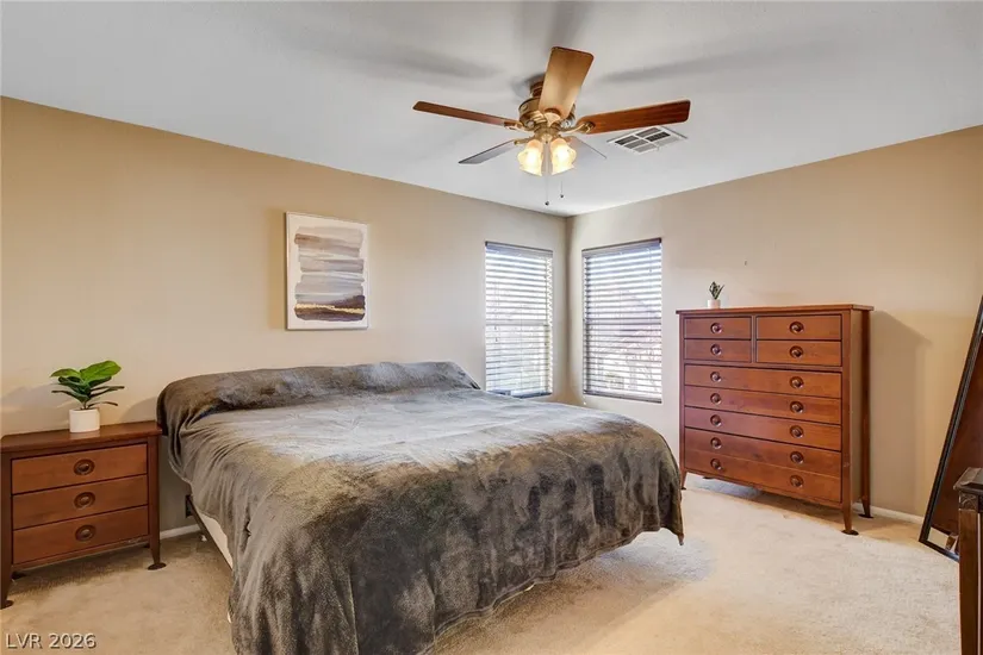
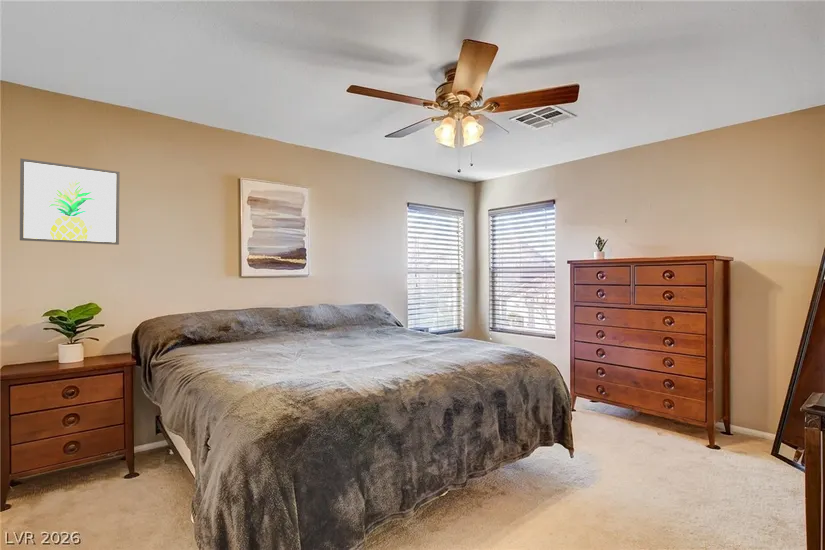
+ wall art [19,157,121,246]
